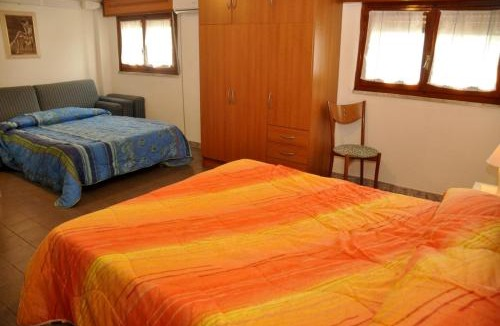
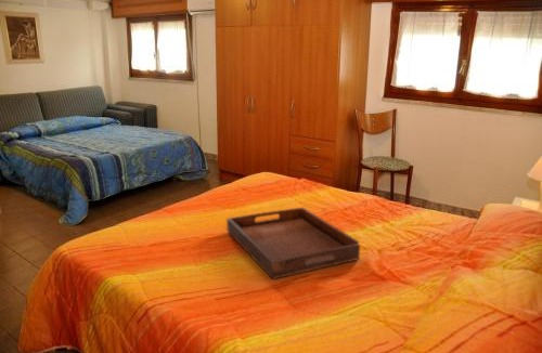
+ serving tray [225,207,361,280]
